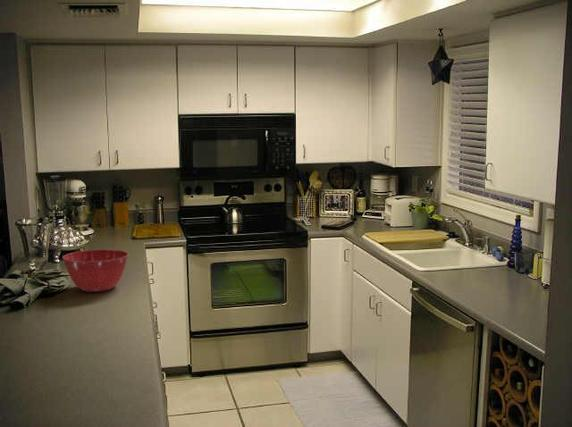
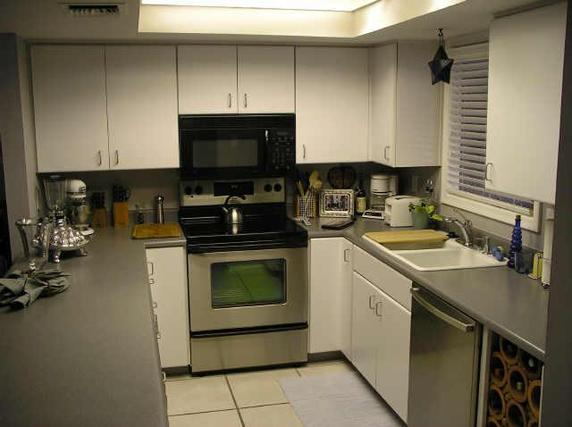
- mixing bowl [61,249,130,293]
